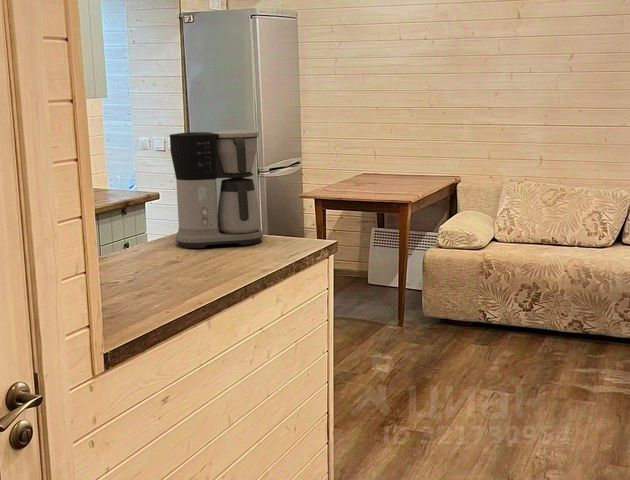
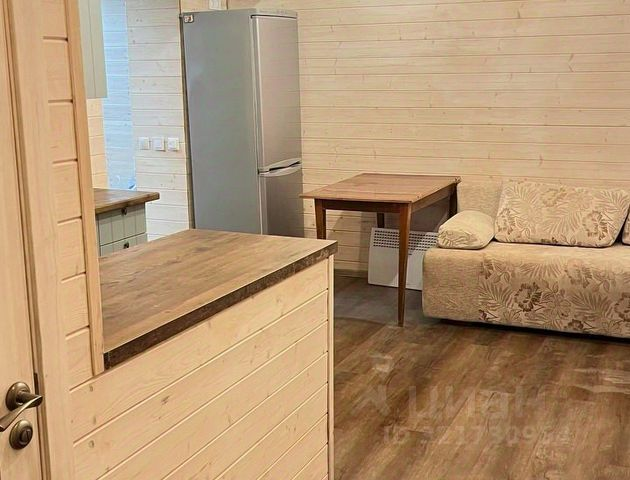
- coffee maker [169,129,264,249]
